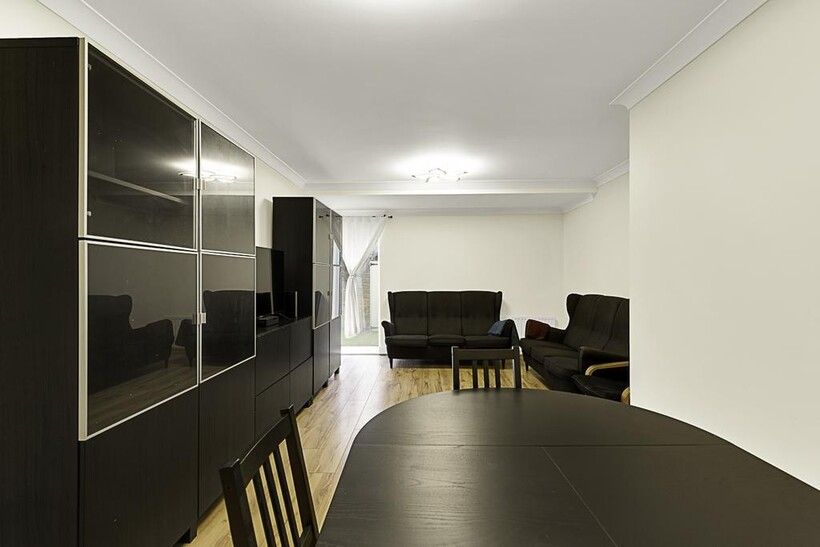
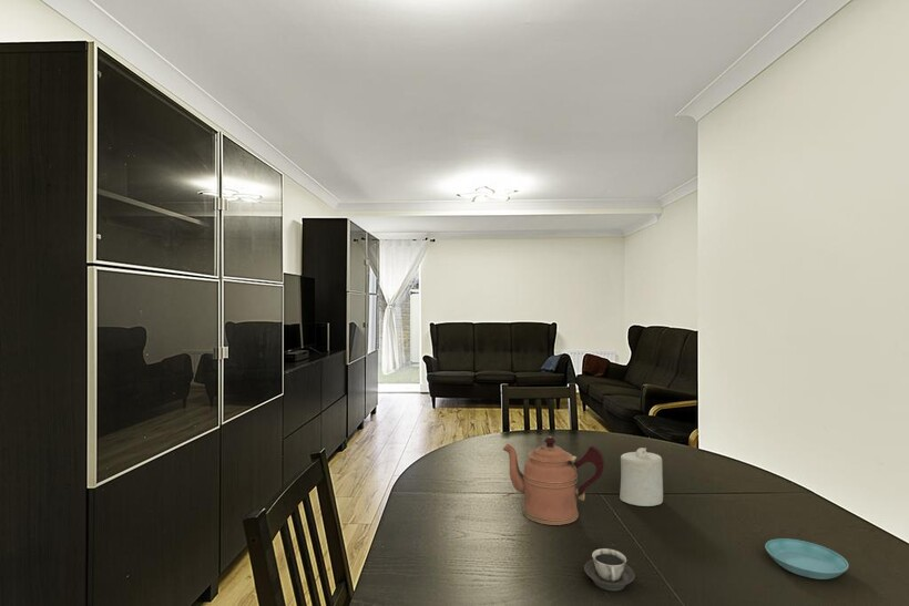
+ cup [583,547,636,592]
+ saucer [764,537,849,581]
+ coffeepot [502,435,605,526]
+ candle [619,446,664,507]
